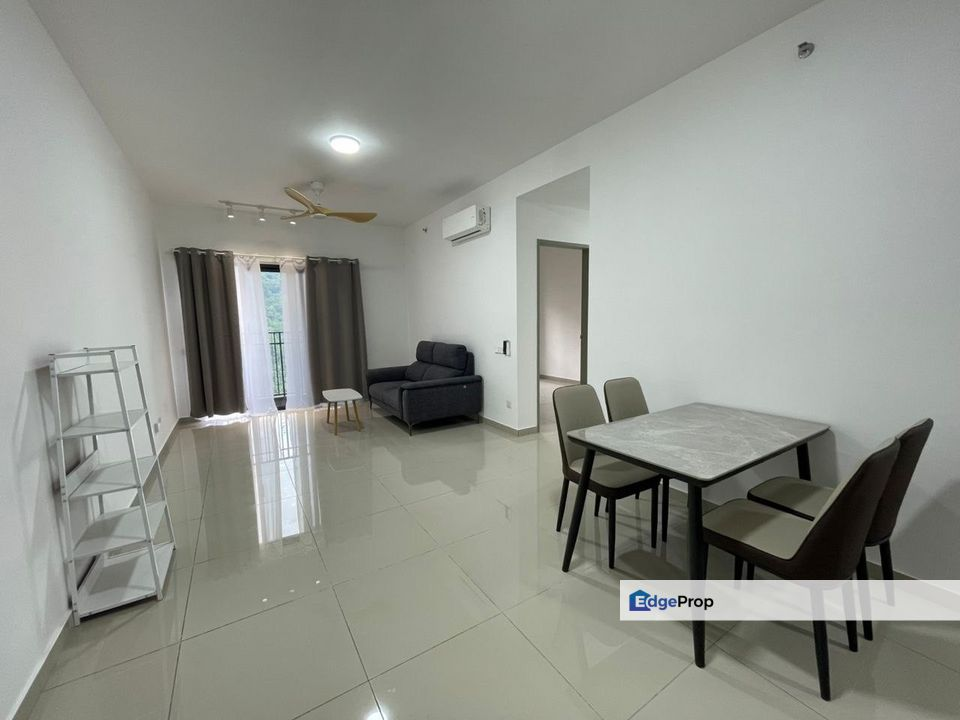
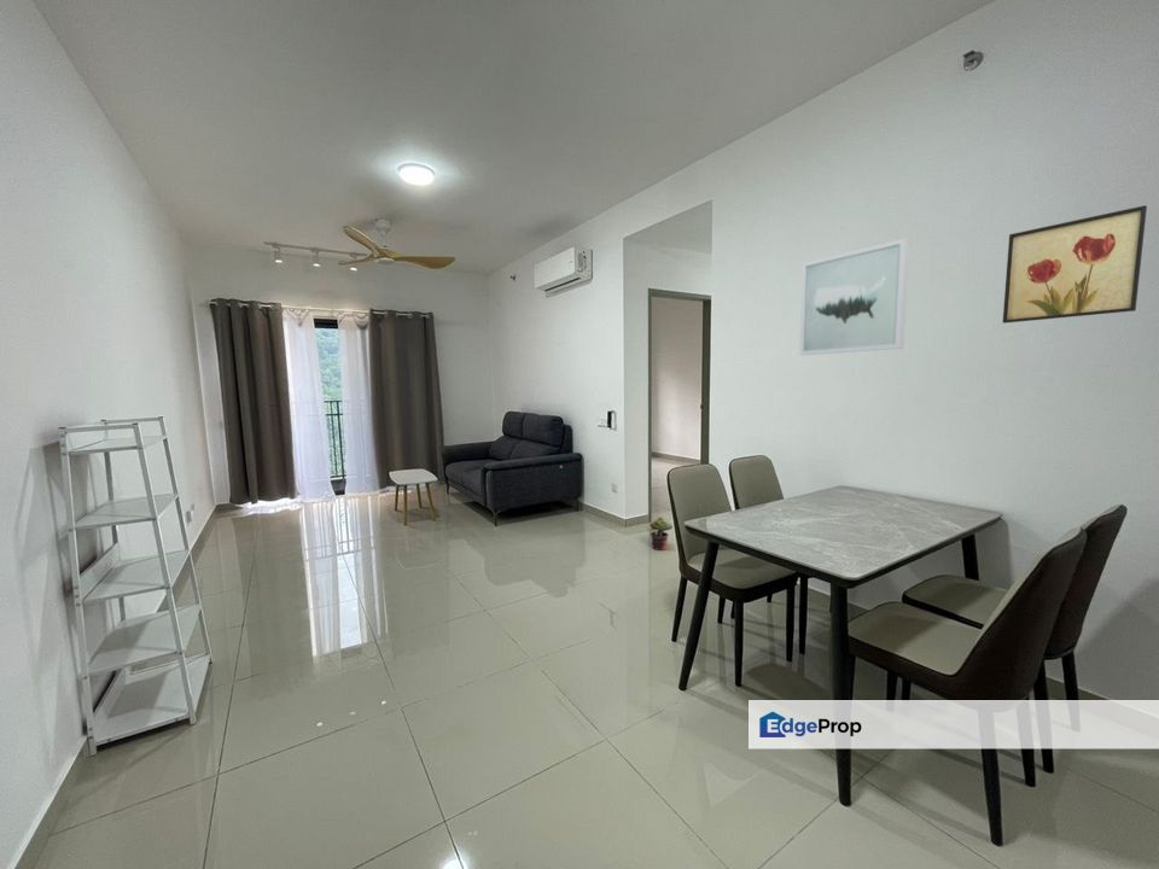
+ wall art [1002,204,1148,325]
+ wall art [798,238,910,356]
+ potted plant [647,515,674,552]
